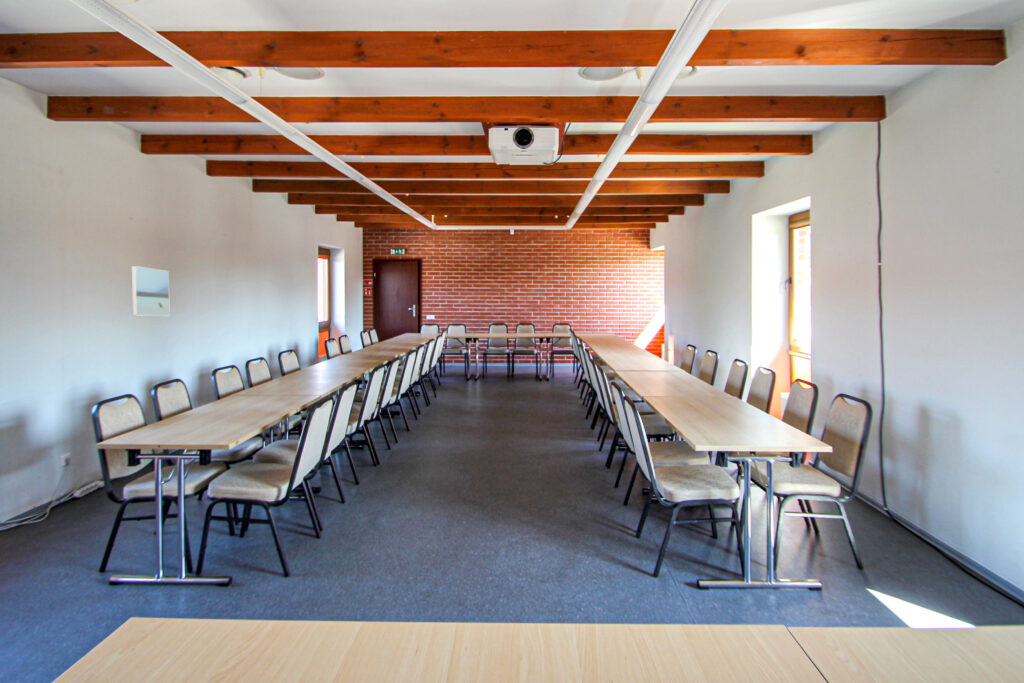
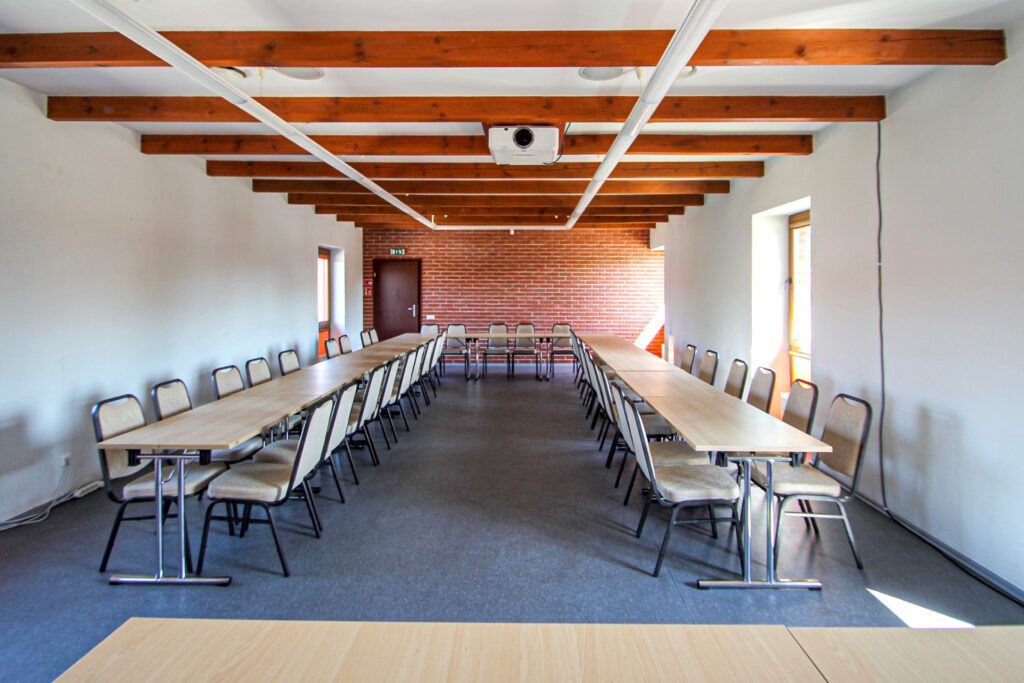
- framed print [131,265,171,317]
